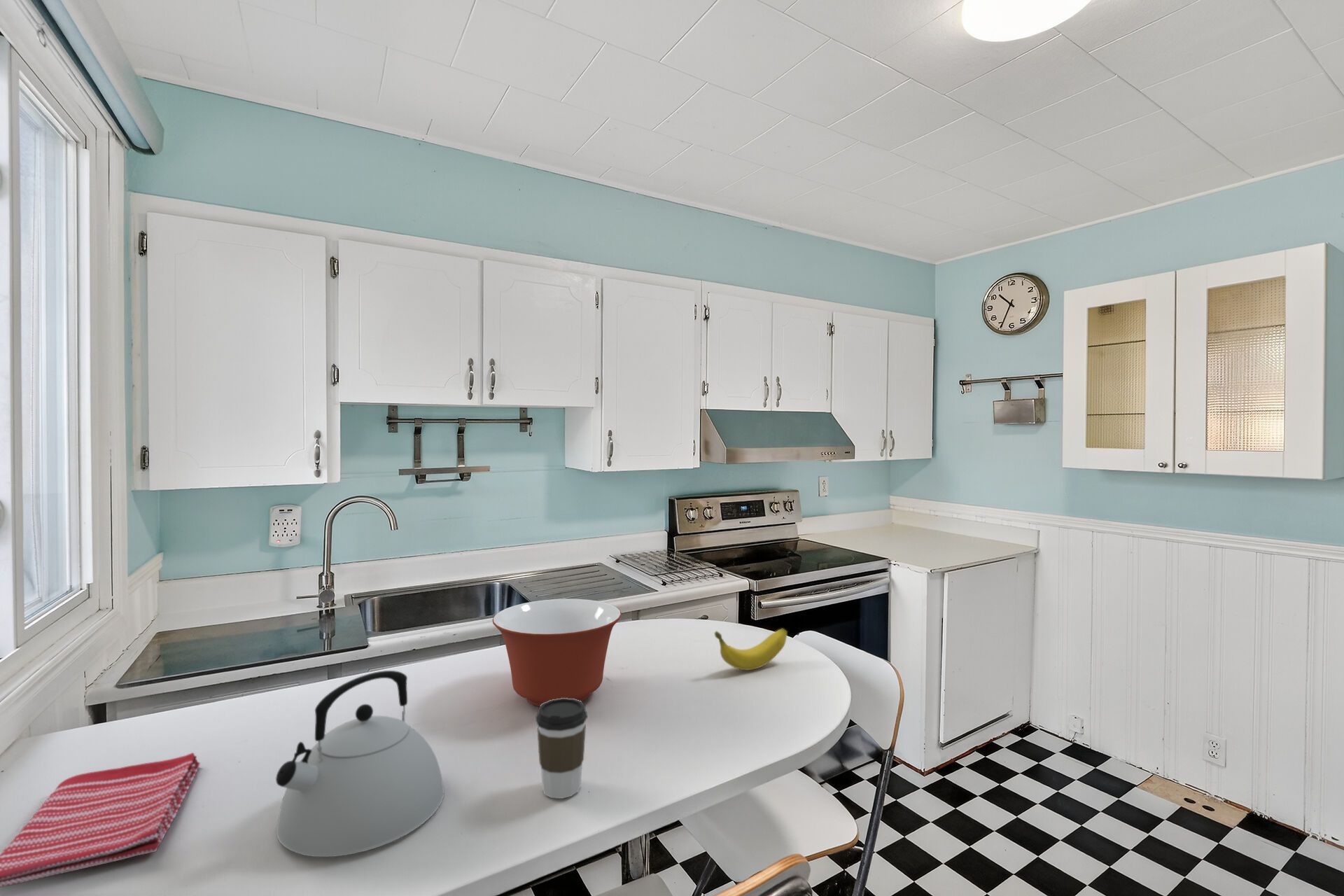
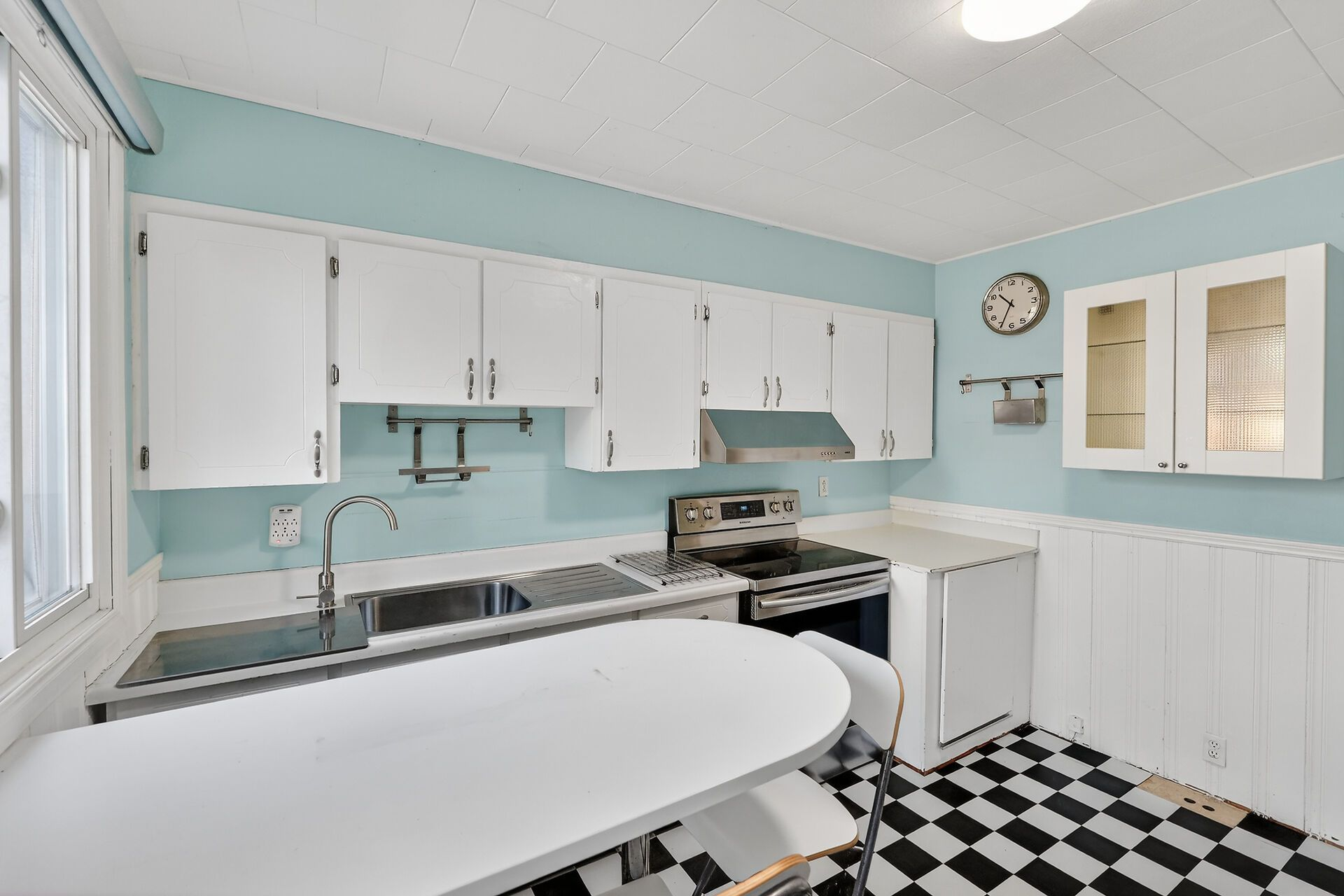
- banana [714,627,788,671]
- coffee cup [535,698,588,799]
- mixing bowl [491,598,622,707]
- kettle [275,670,445,858]
- dish towel [0,752,200,888]
